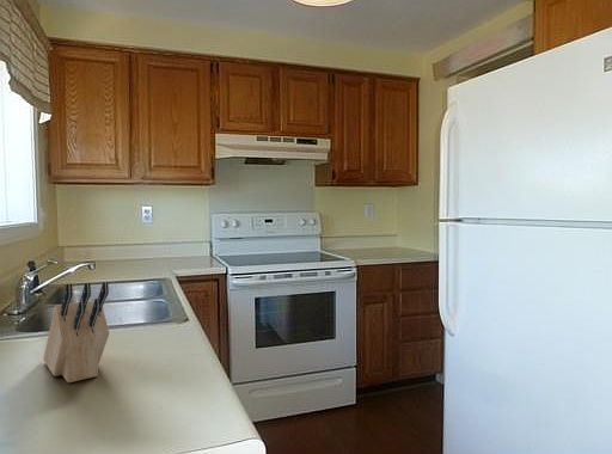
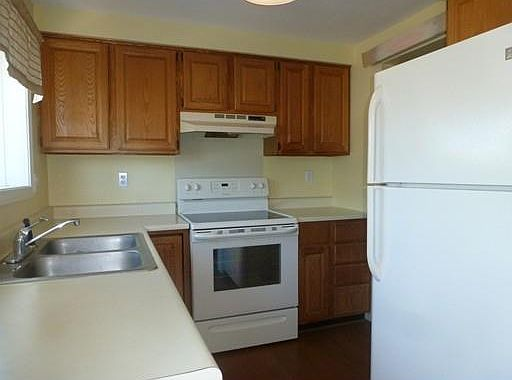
- knife block [42,281,110,384]
